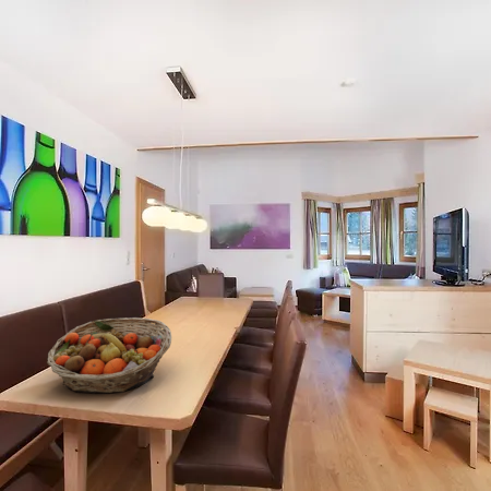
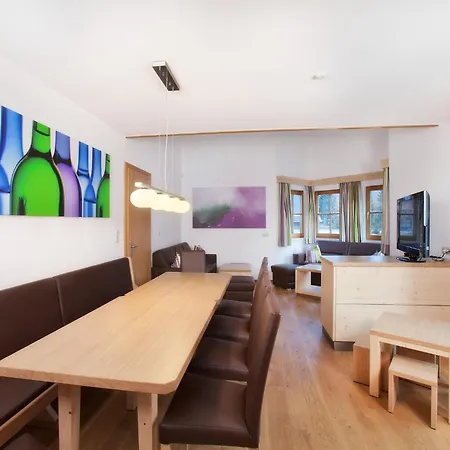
- fruit basket [46,316,172,394]
